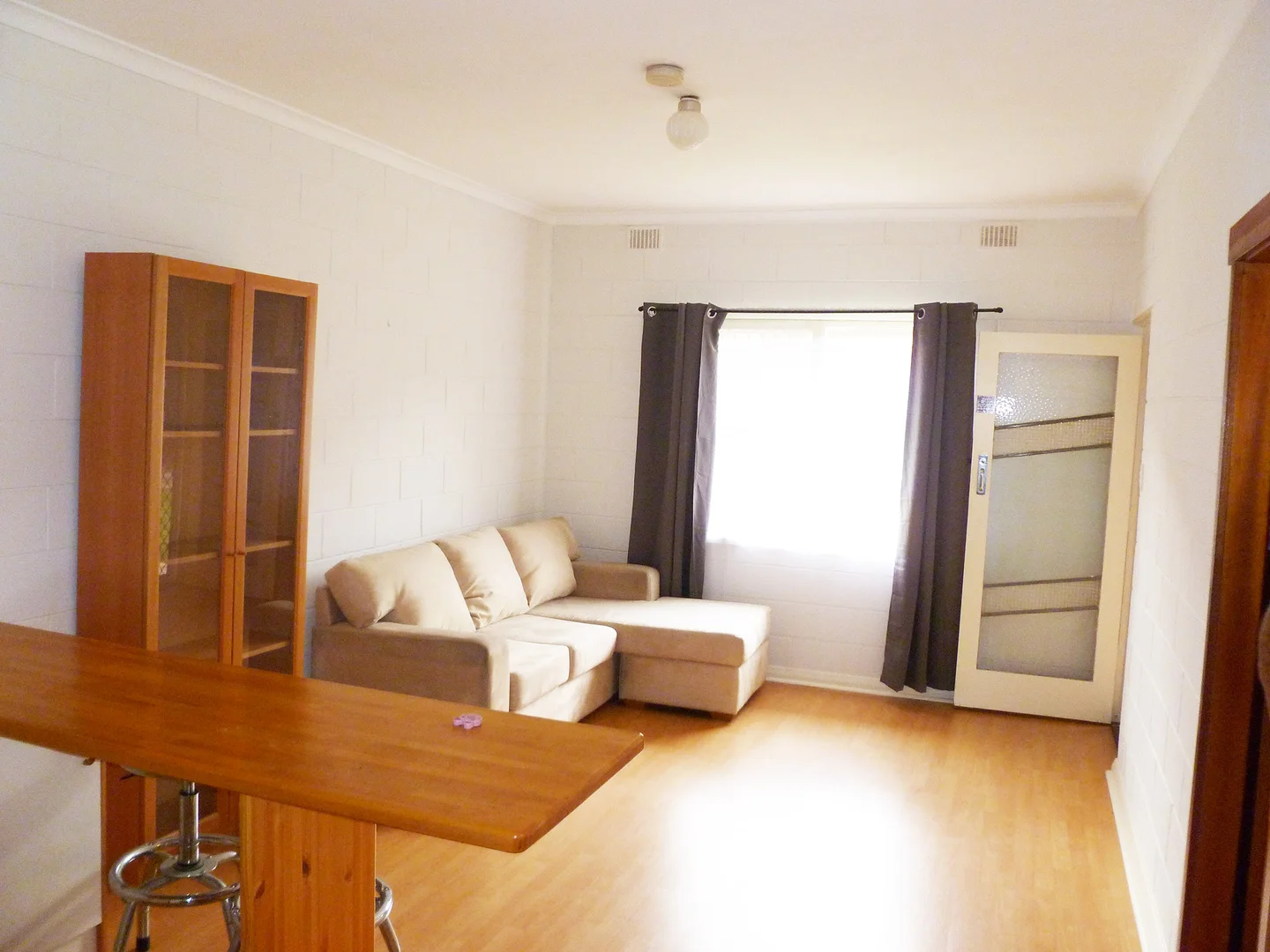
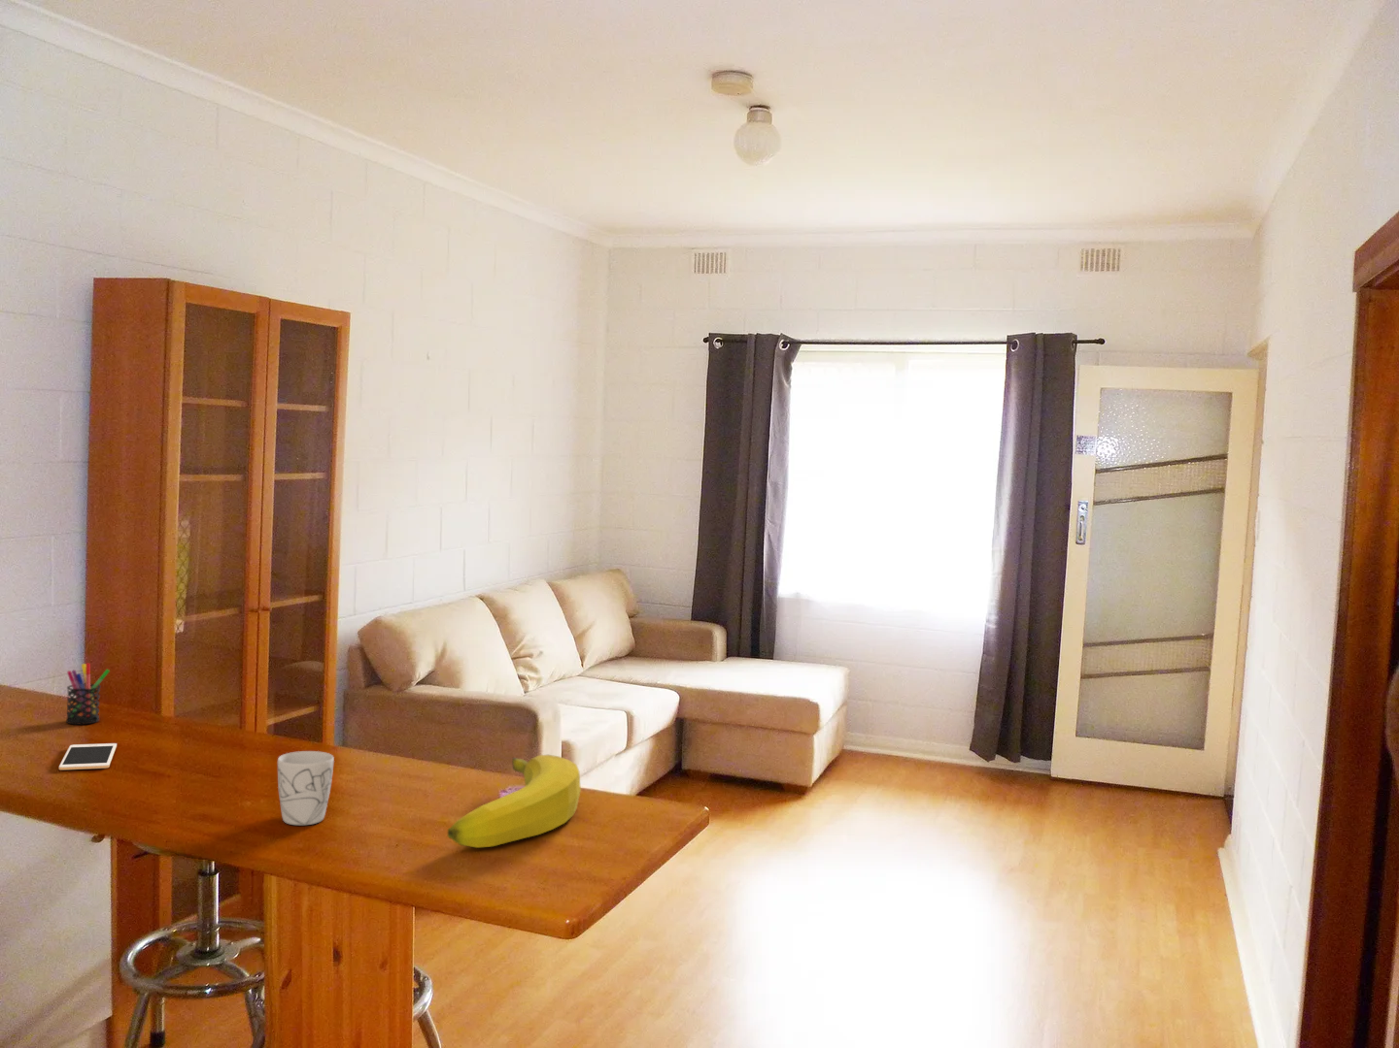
+ pen holder [65,662,111,724]
+ mug [276,750,335,826]
+ cell phone [58,742,118,771]
+ fruit [447,754,582,849]
